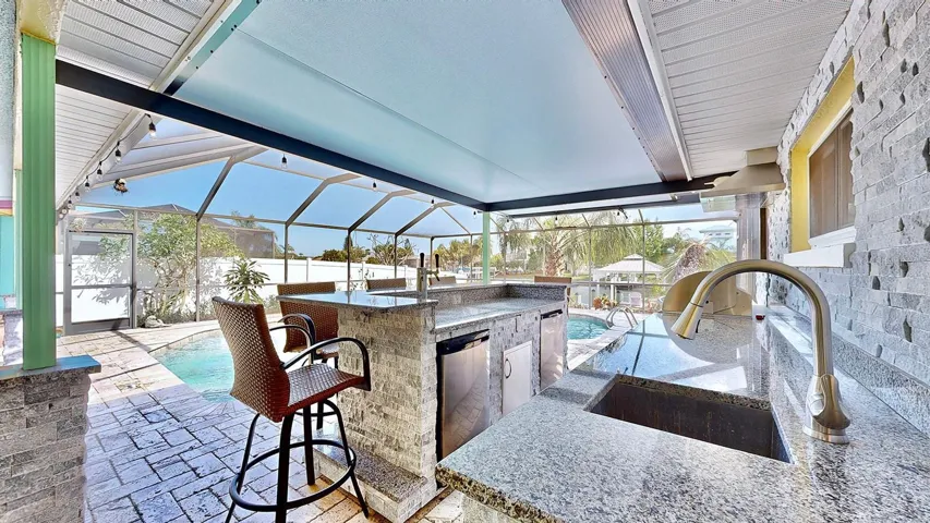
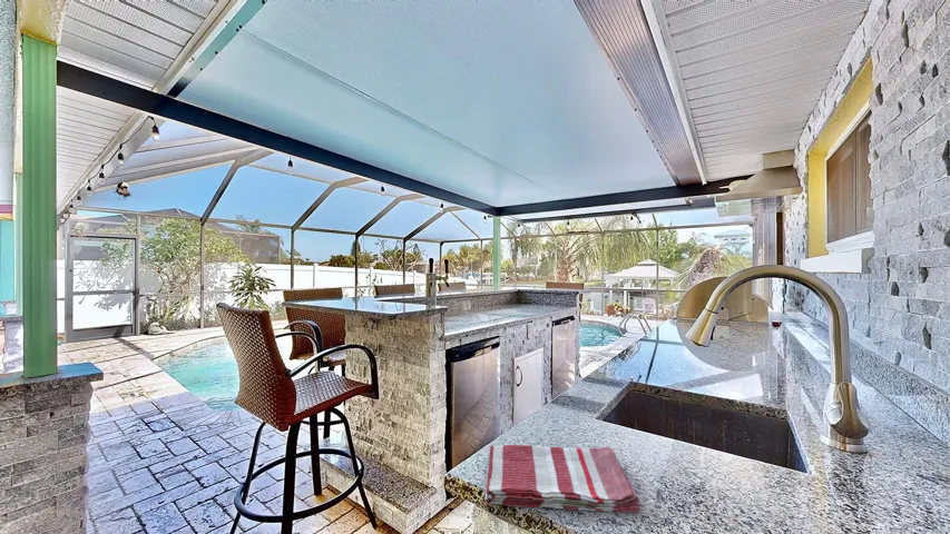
+ dish towel [483,444,640,514]
